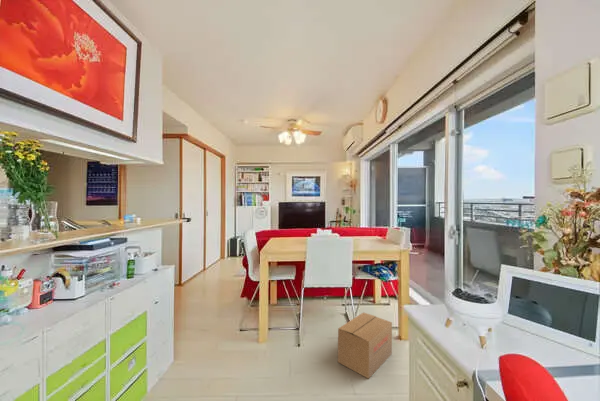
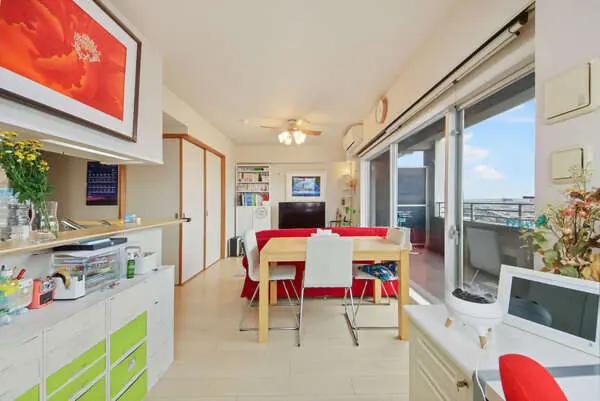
- cardboard box [337,311,393,380]
